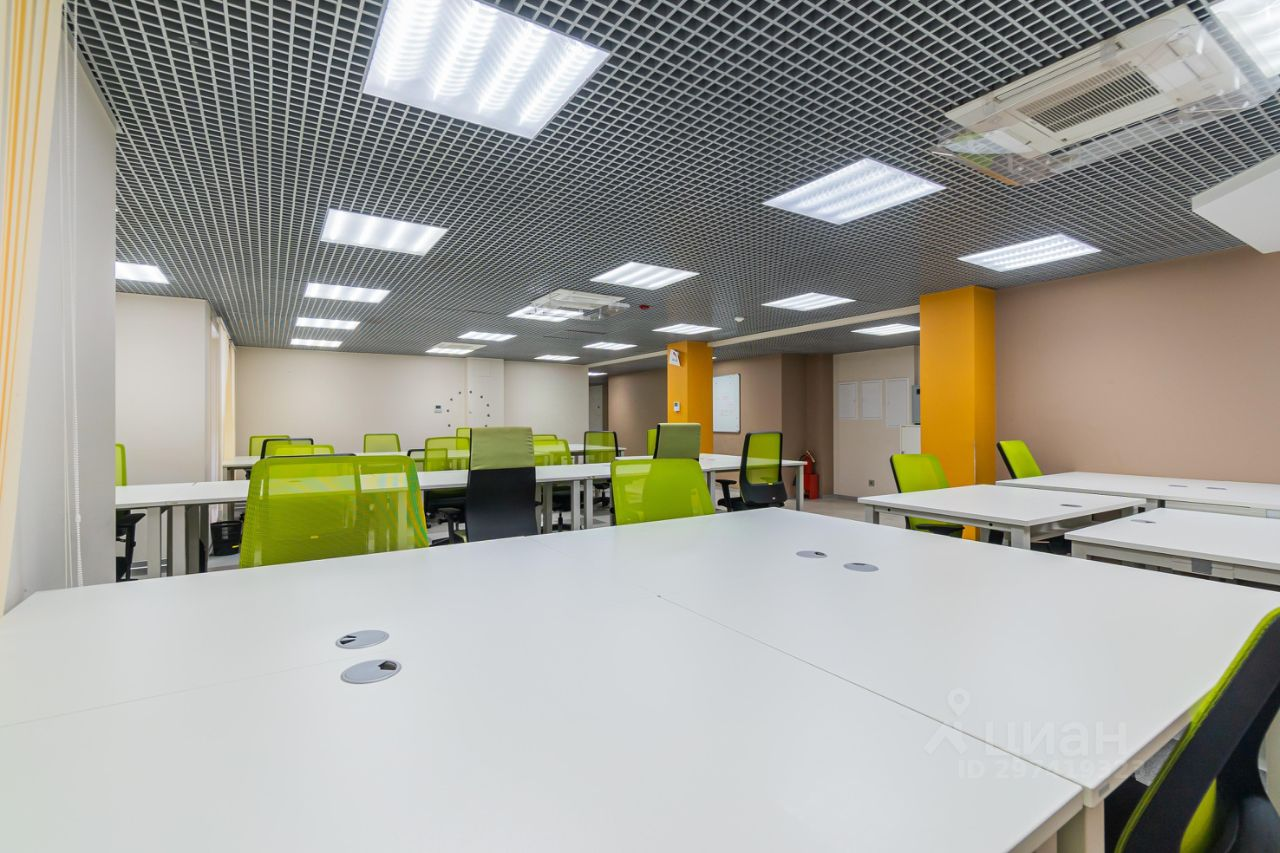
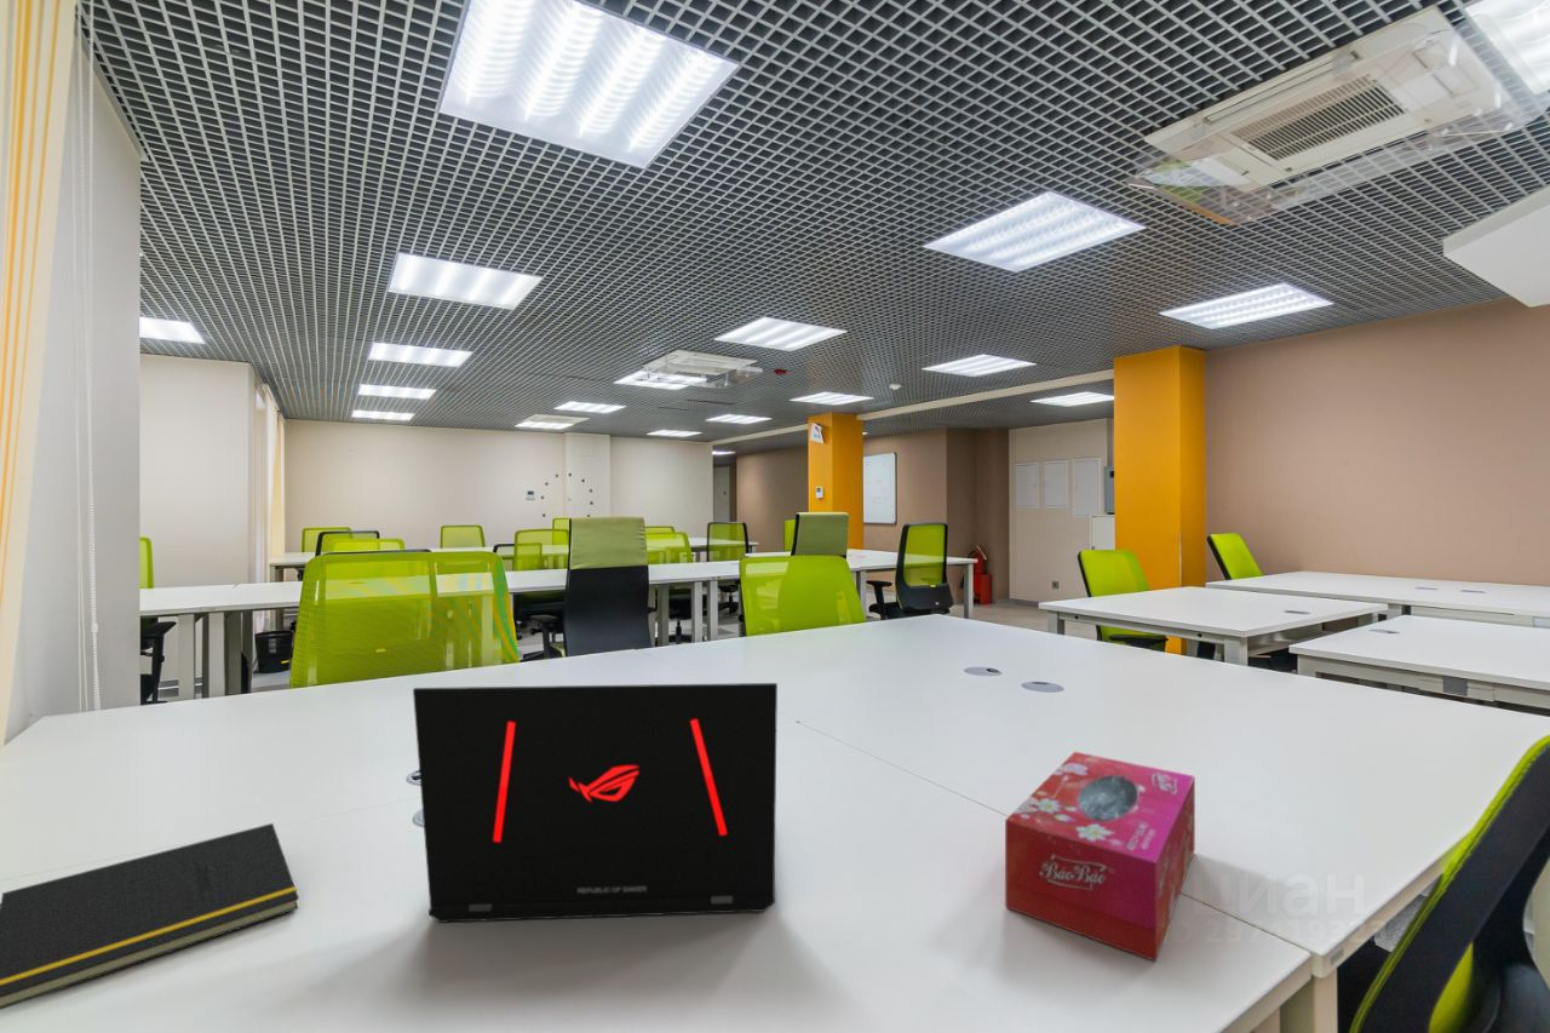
+ notepad [0,822,300,1011]
+ tissue box [1004,751,1196,963]
+ laptop [412,682,779,924]
